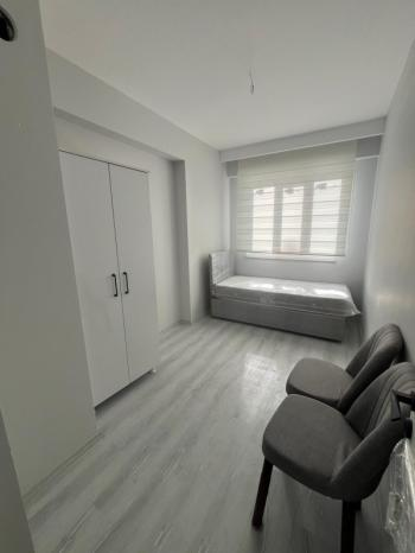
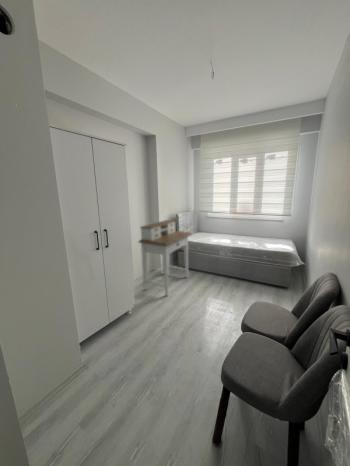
+ desk [137,219,192,297]
